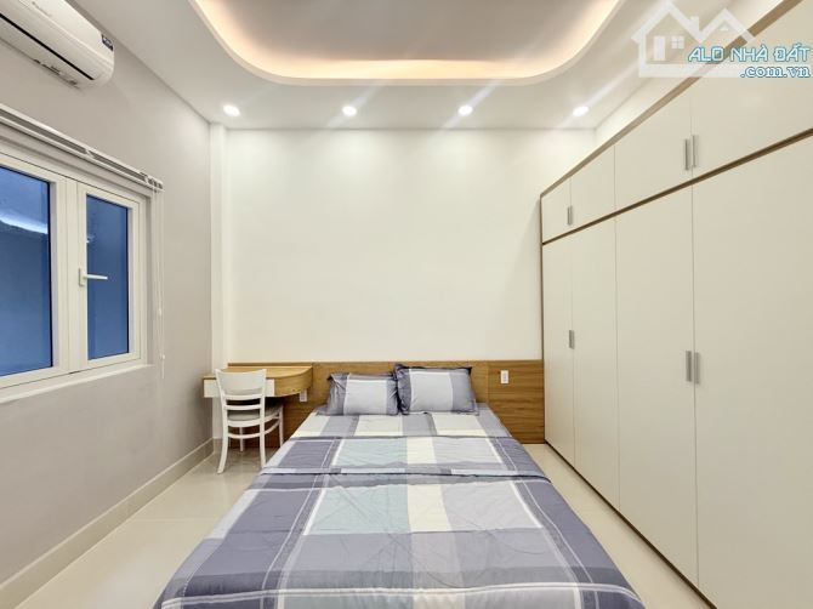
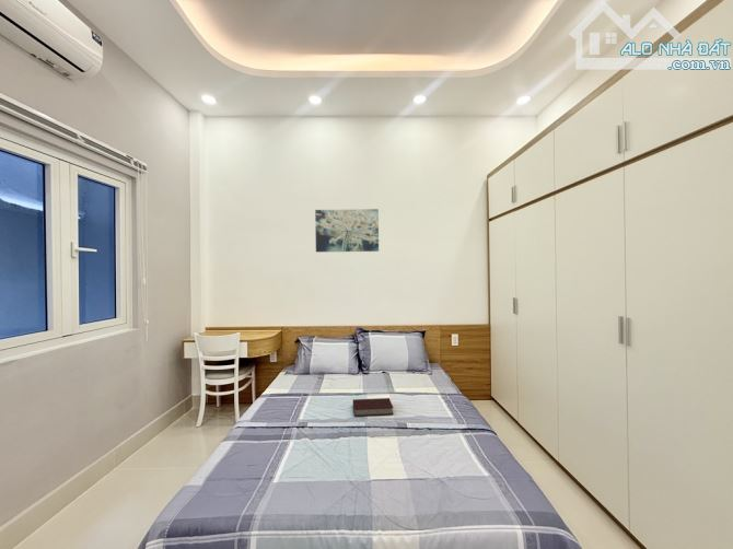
+ wall art [314,208,380,253]
+ book [352,397,394,418]
